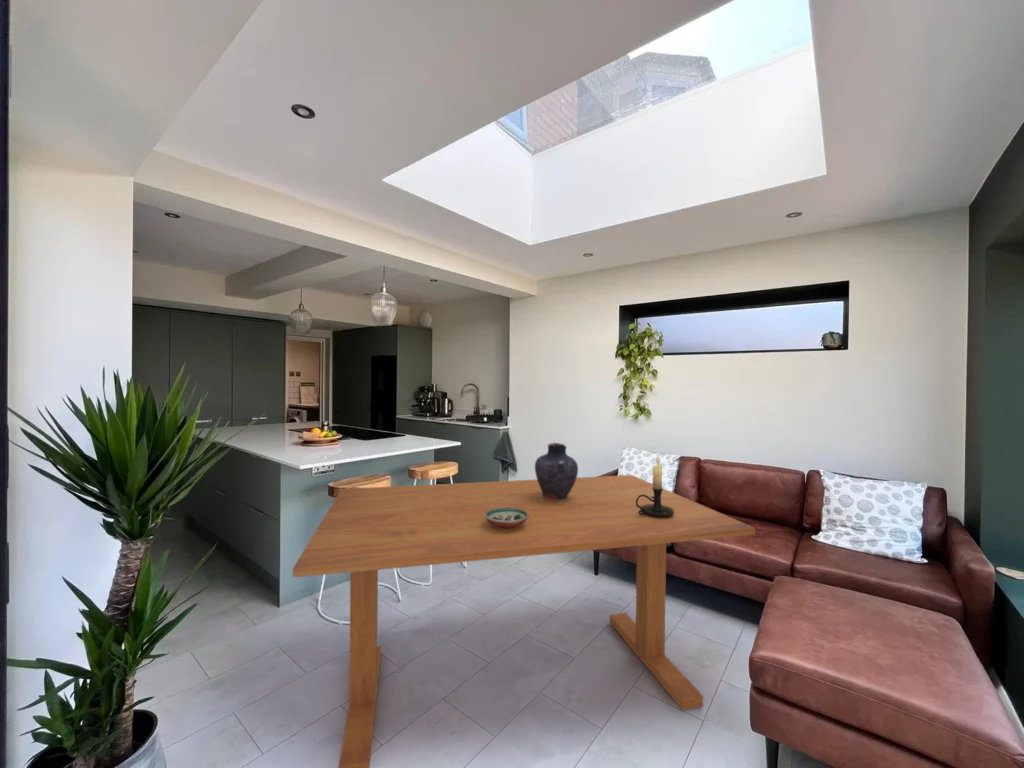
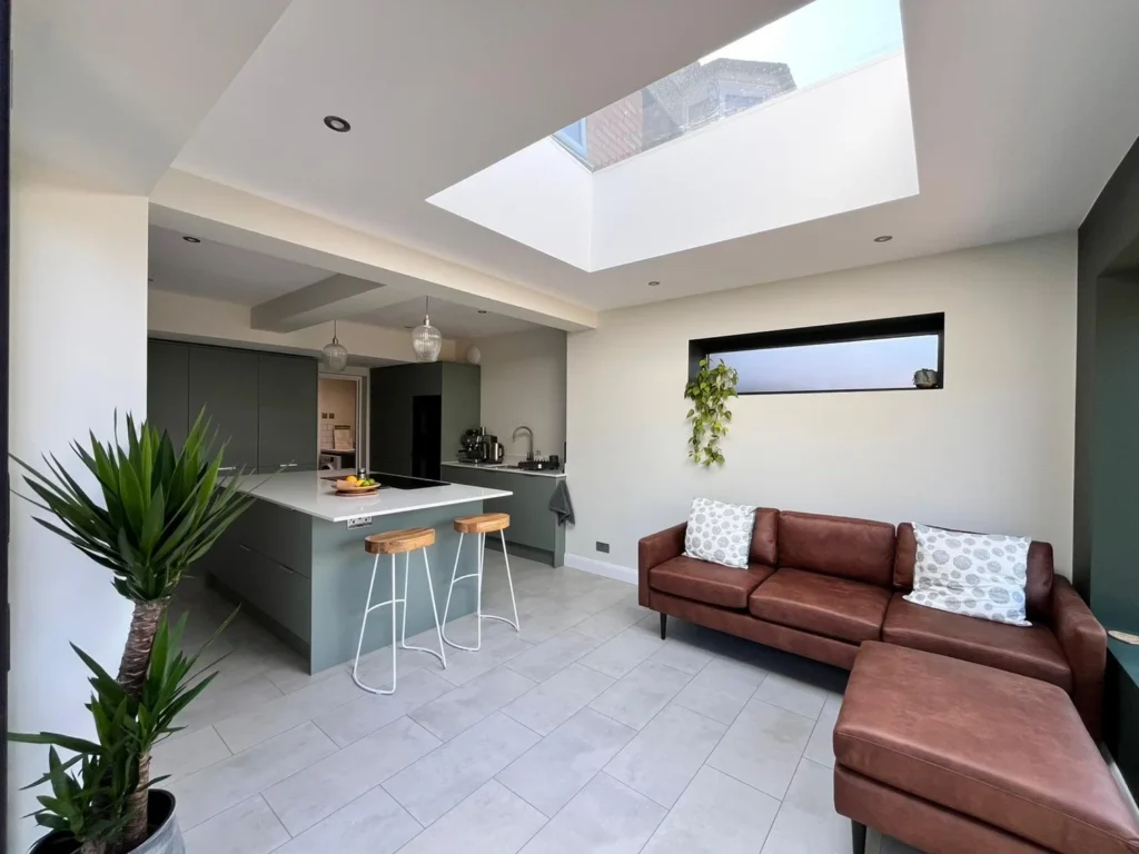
- decorative bowl [485,507,529,529]
- vase [534,442,579,501]
- candle holder [636,454,674,518]
- dining table [292,474,756,768]
